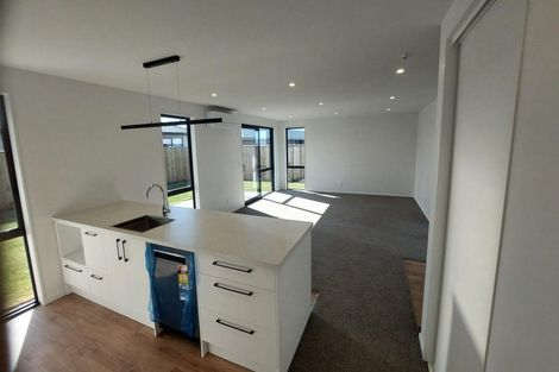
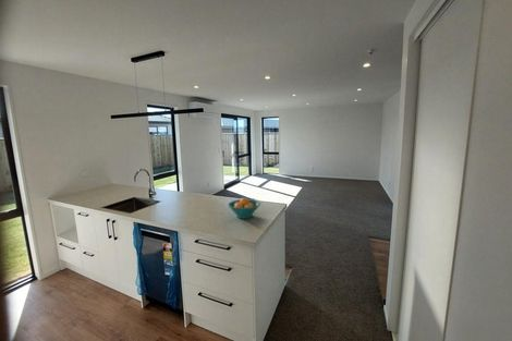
+ fruit bowl [227,196,261,220]
